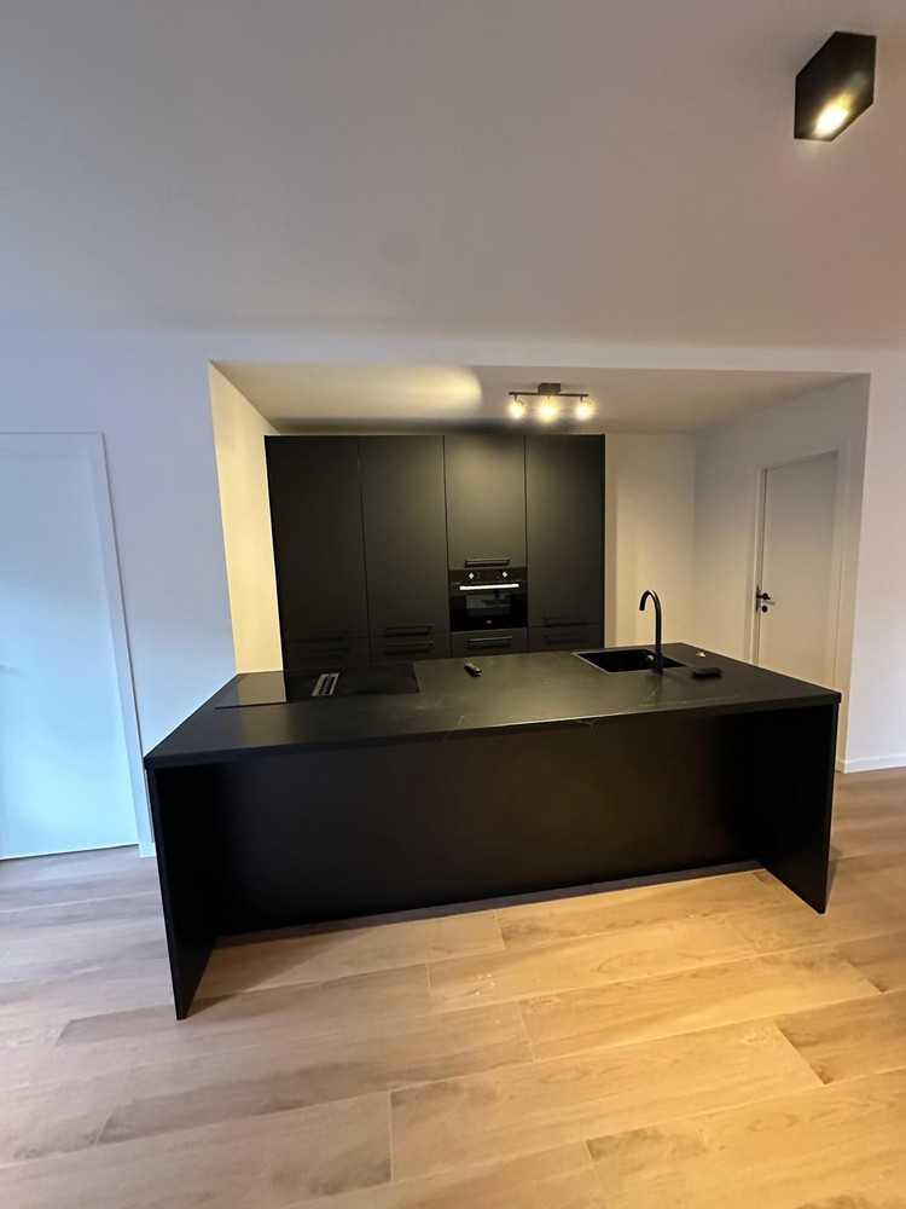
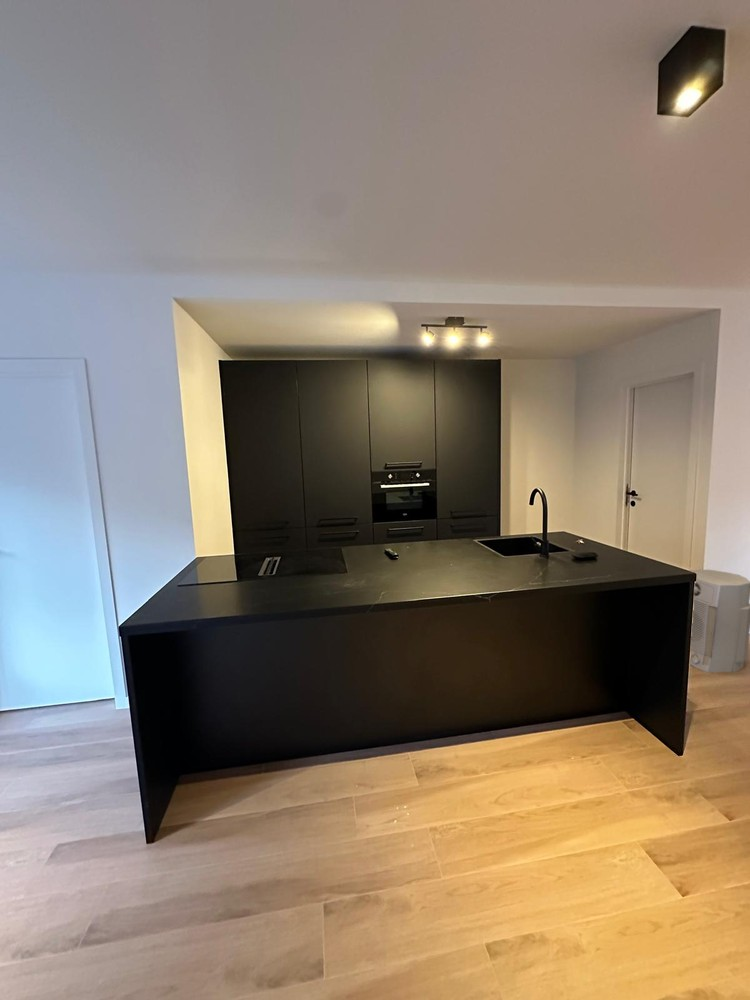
+ air purifier [688,569,750,674]
